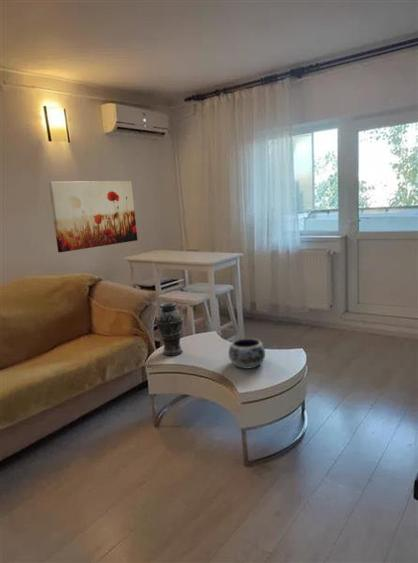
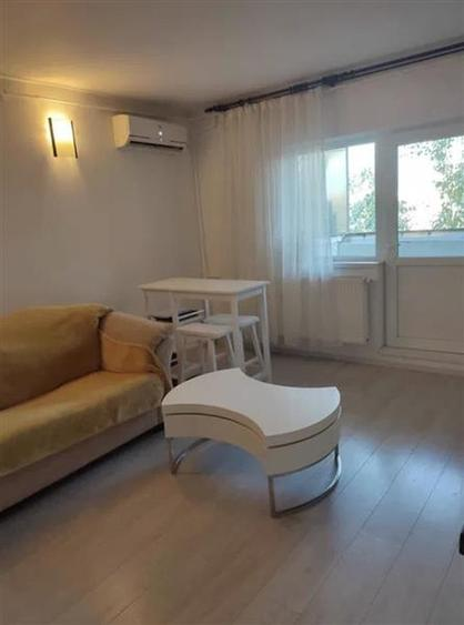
- wall art [48,180,138,253]
- vase [154,302,184,357]
- decorative bowl [228,337,266,370]
